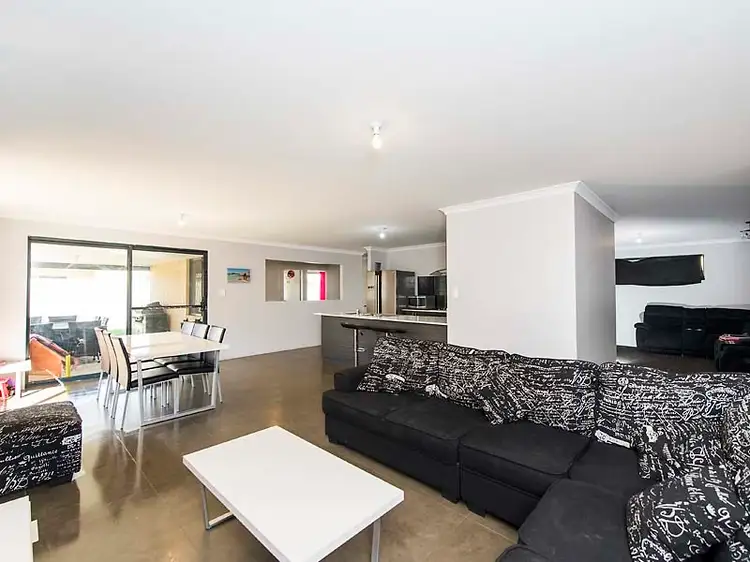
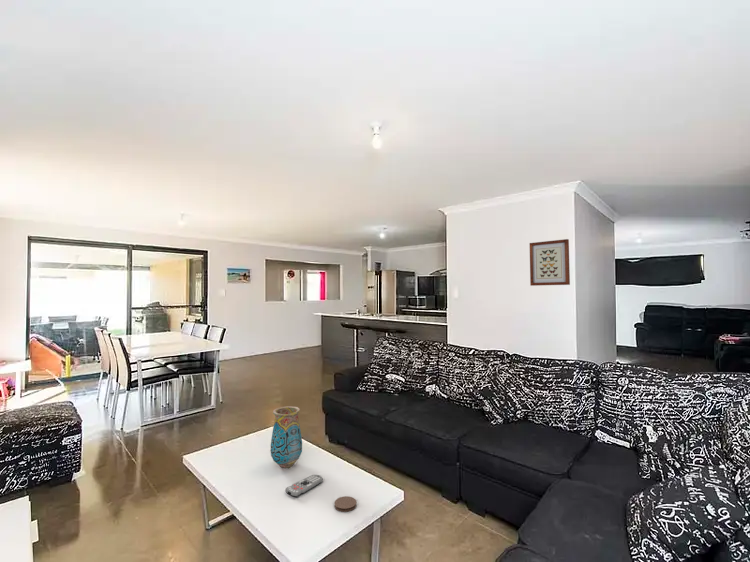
+ remote control [284,474,324,498]
+ vase [270,405,303,469]
+ wall art [529,238,571,287]
+ coaster [333,495,357,513]
